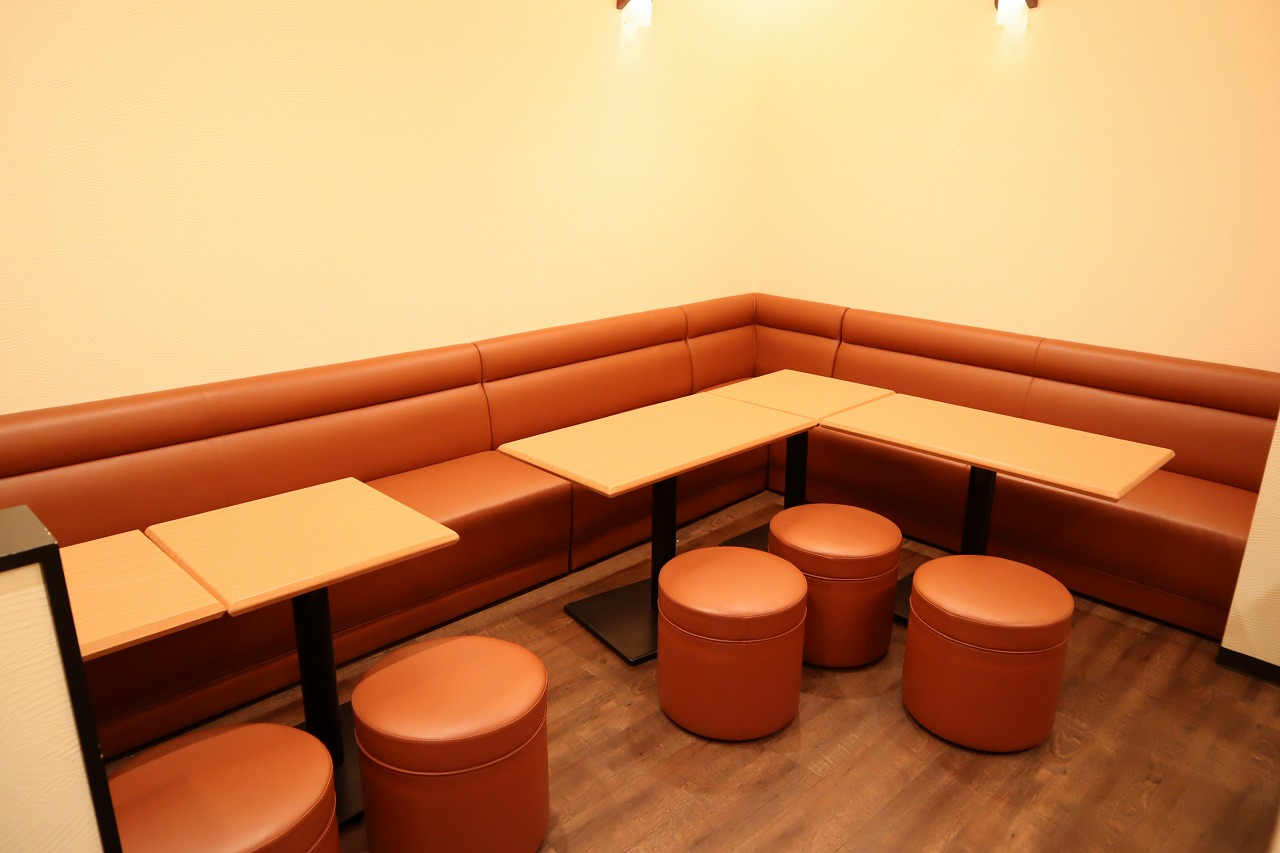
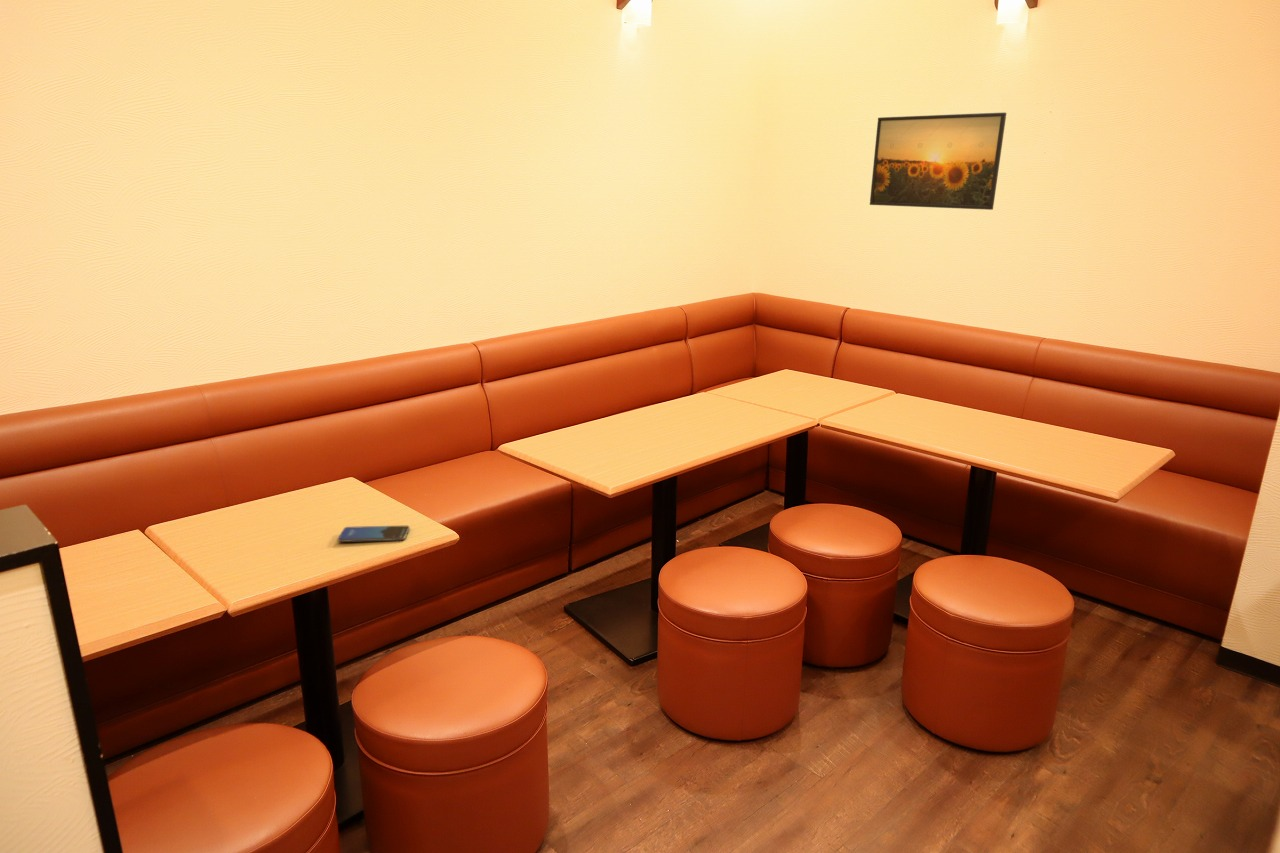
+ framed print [869,111,1007,211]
+ smartphone [336,524,411,543]
